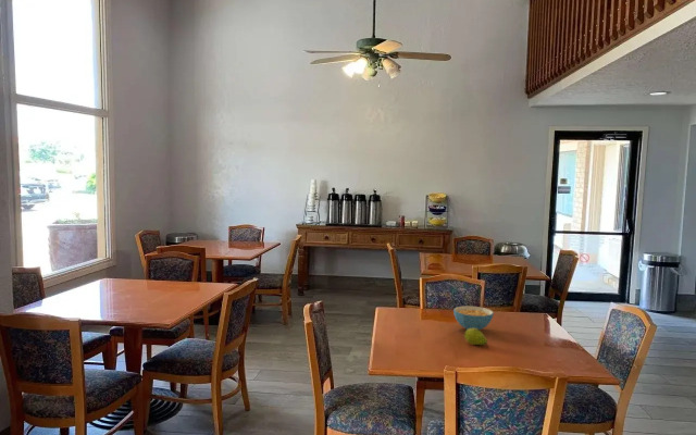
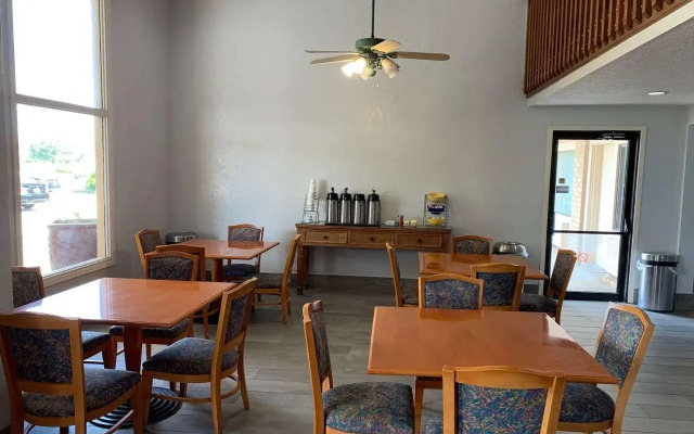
- cereal bowl [452,304,495,331]
- fruit [463,328,489,349]
